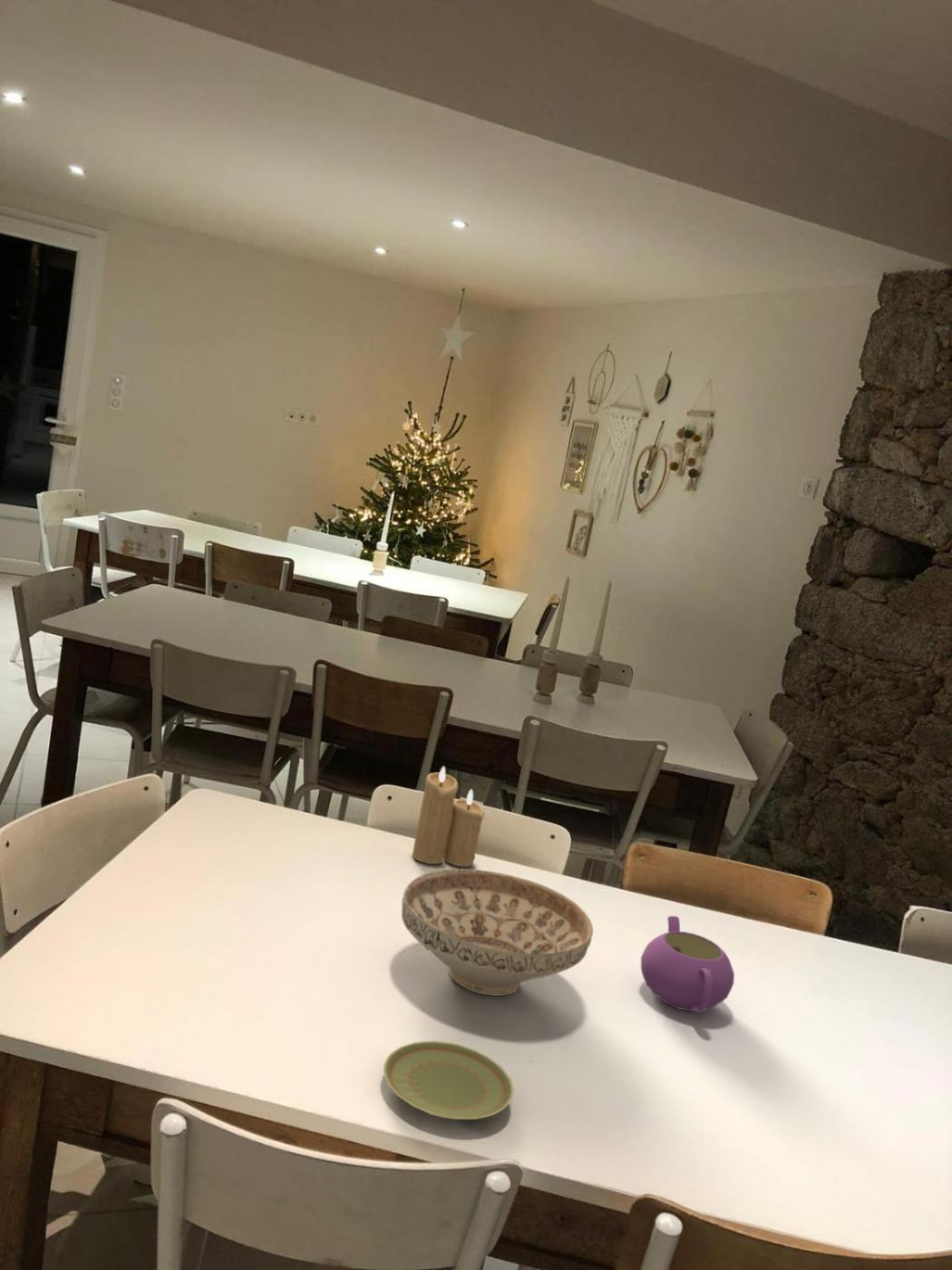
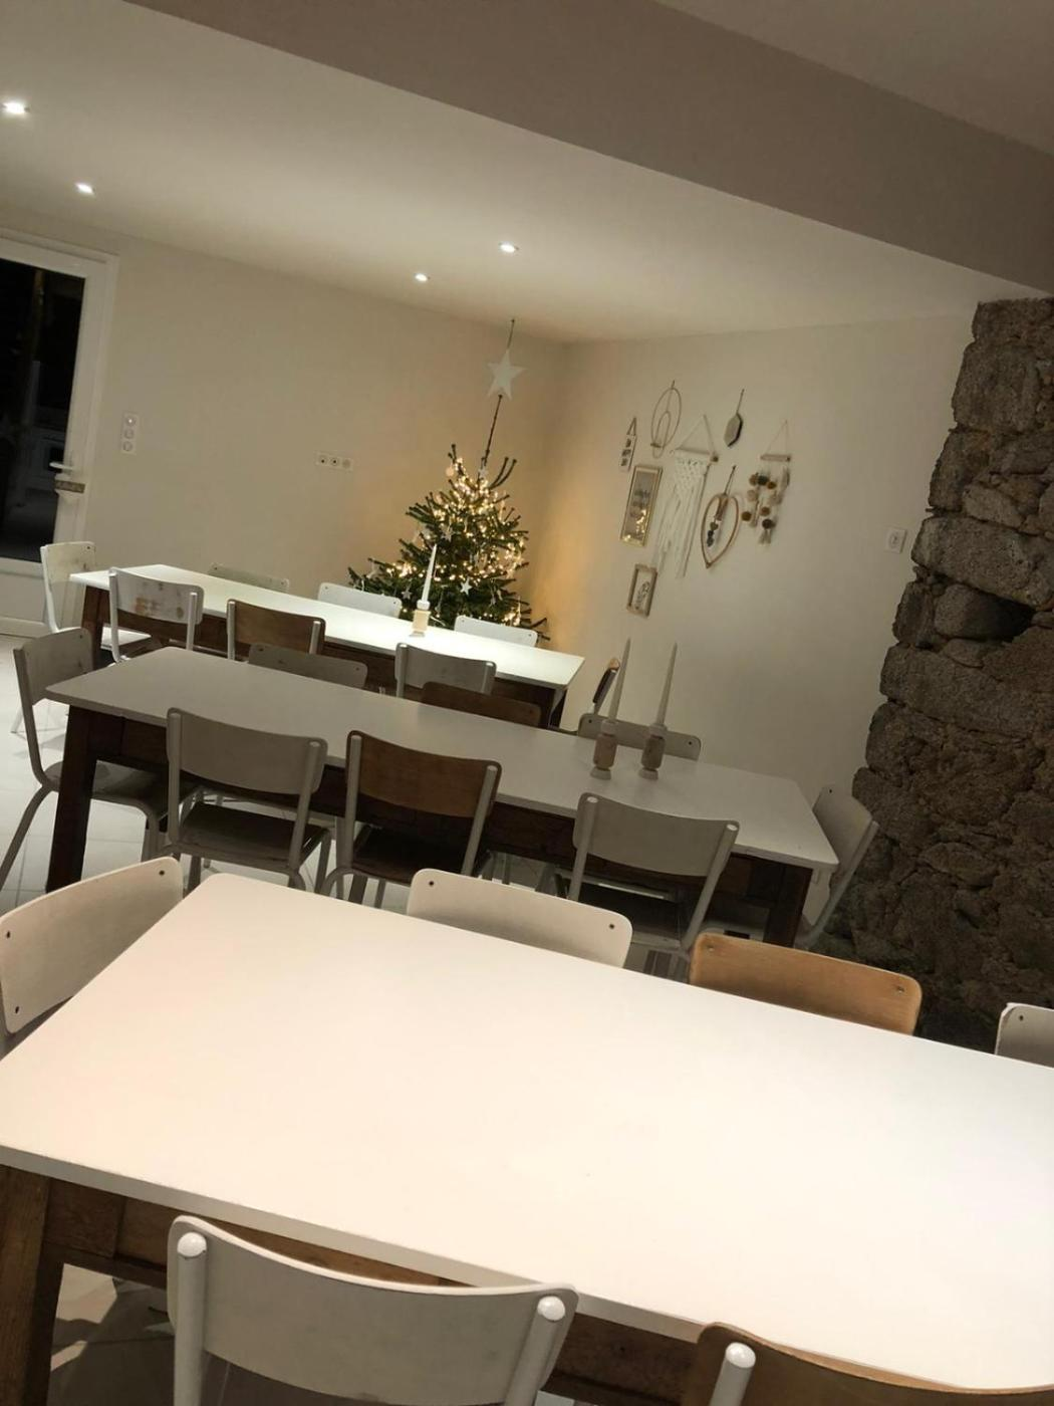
- candle [412,766,486,867]
- decorative bowl [401,868,594,997]
- plate [383,1040,514,1120]
- teapot [640,915,735,1013]
